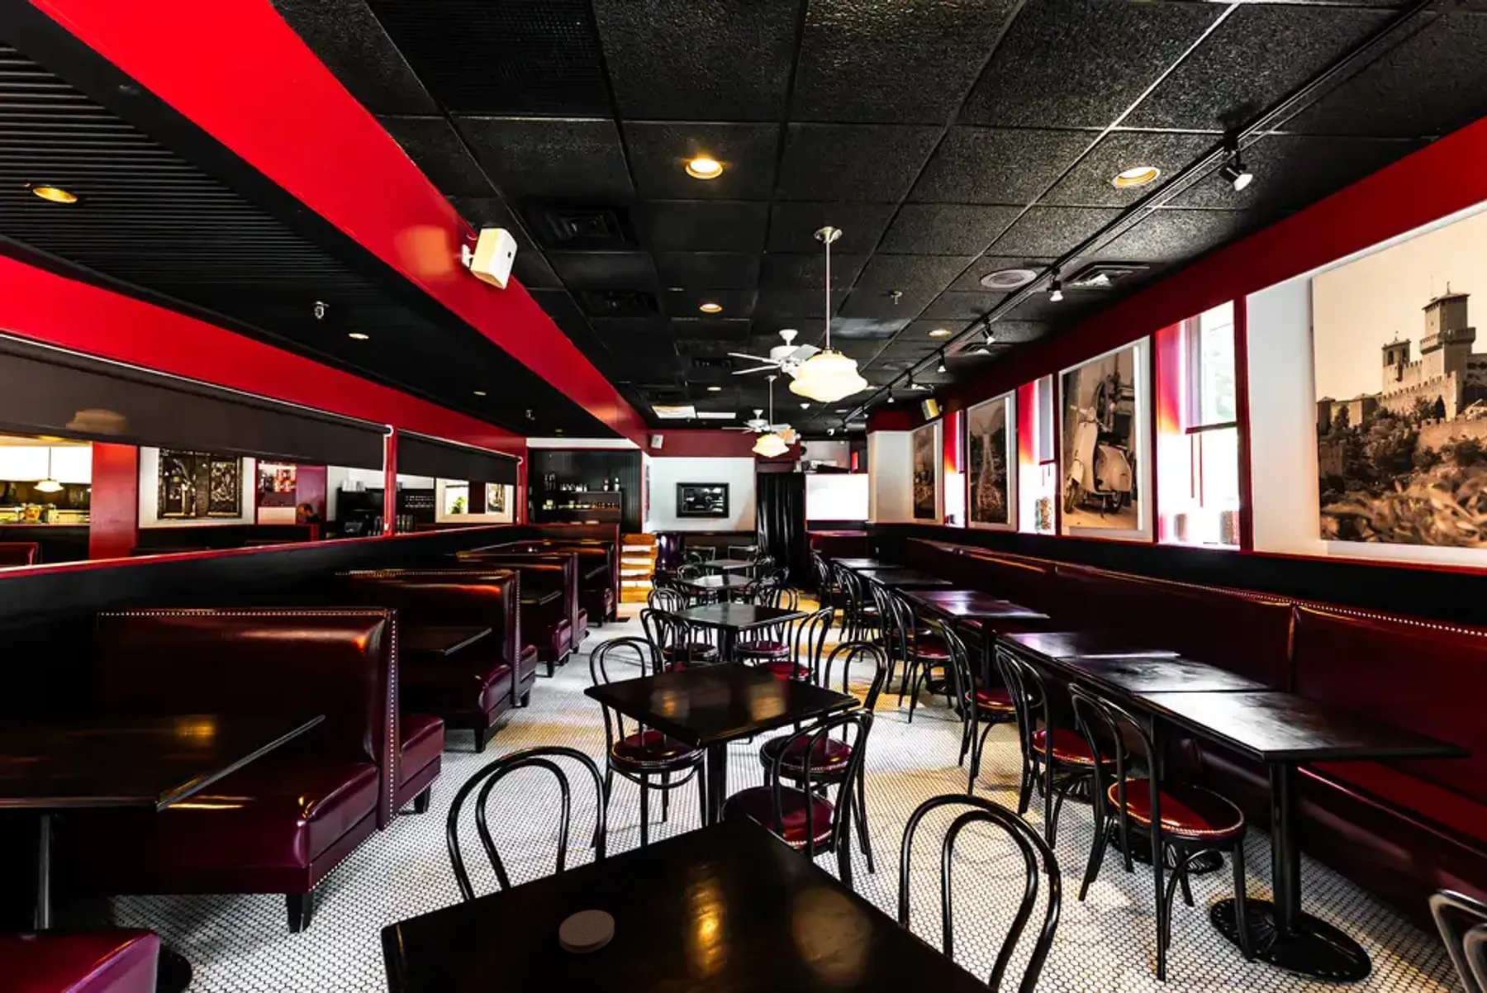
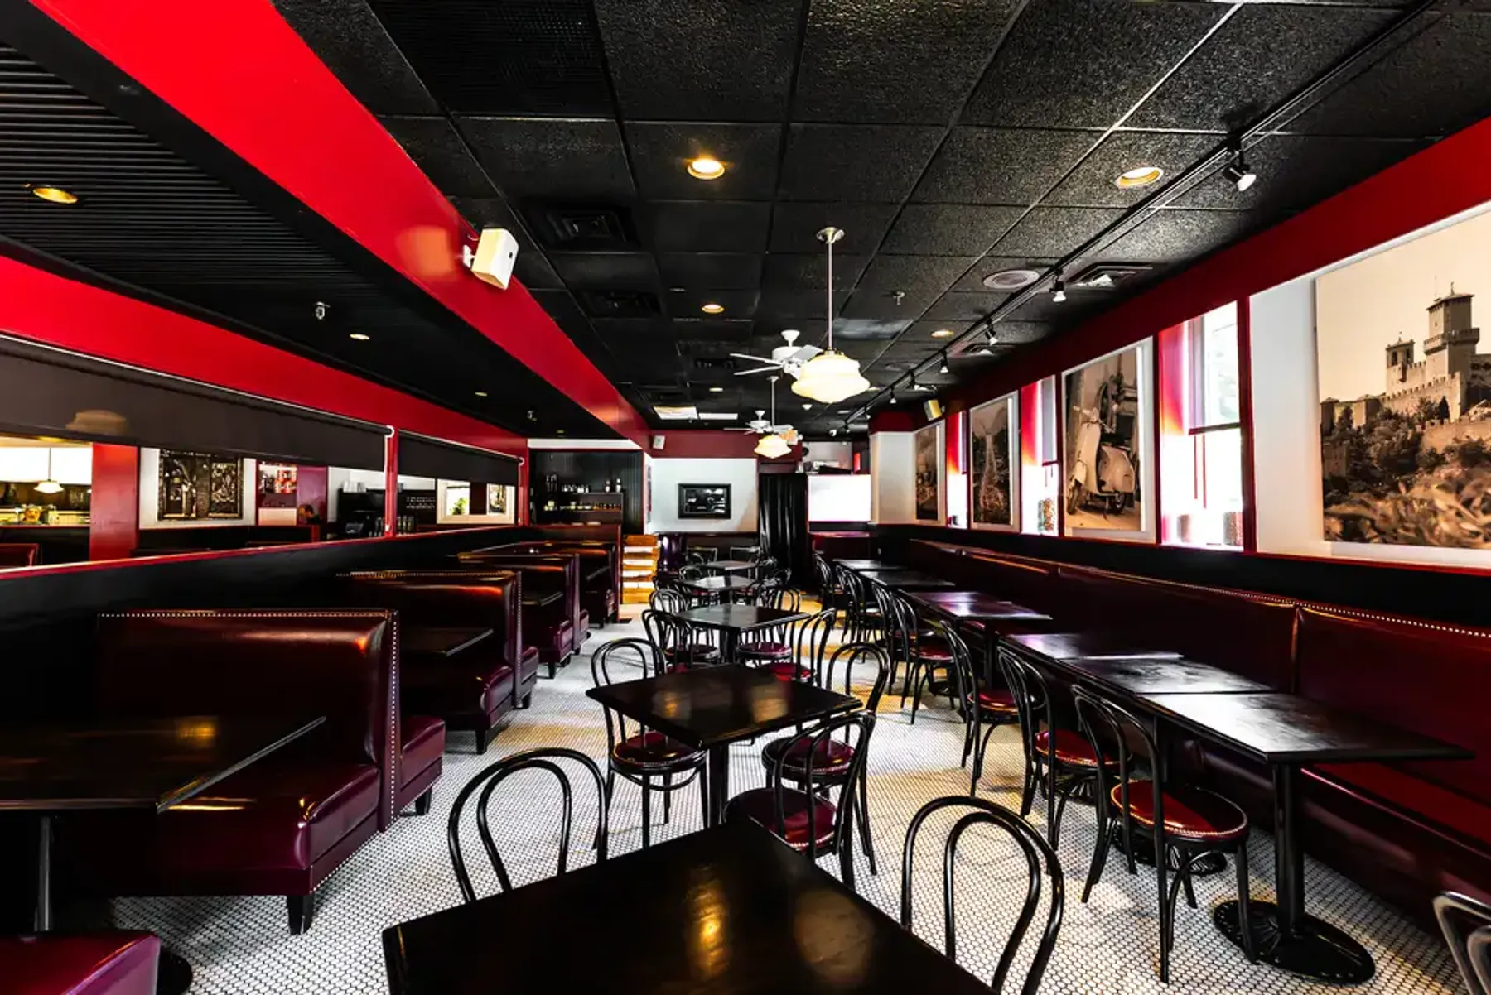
- coaster [558,909,615,954]
